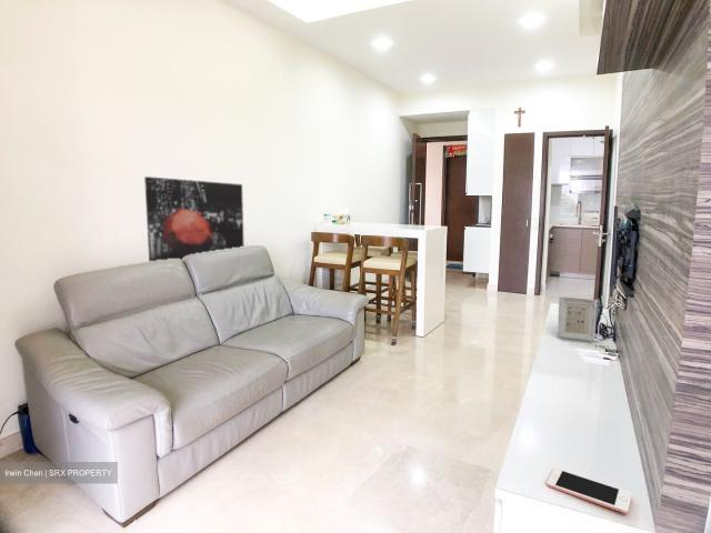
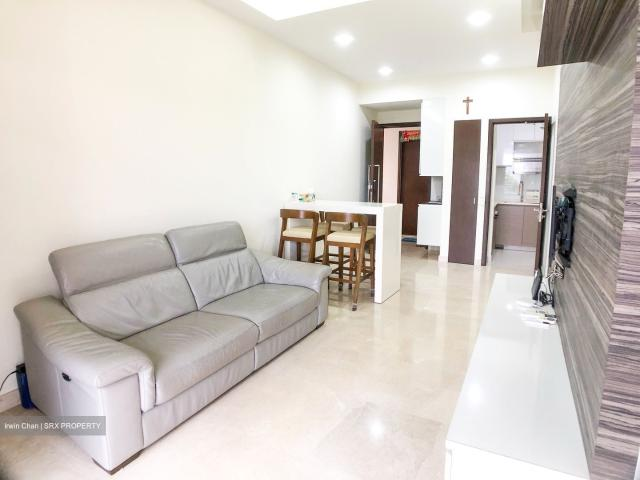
- cell phone [545,467,632,515]
- picture frame [557,295,598,343]
- wall art [143,175,244,263]
